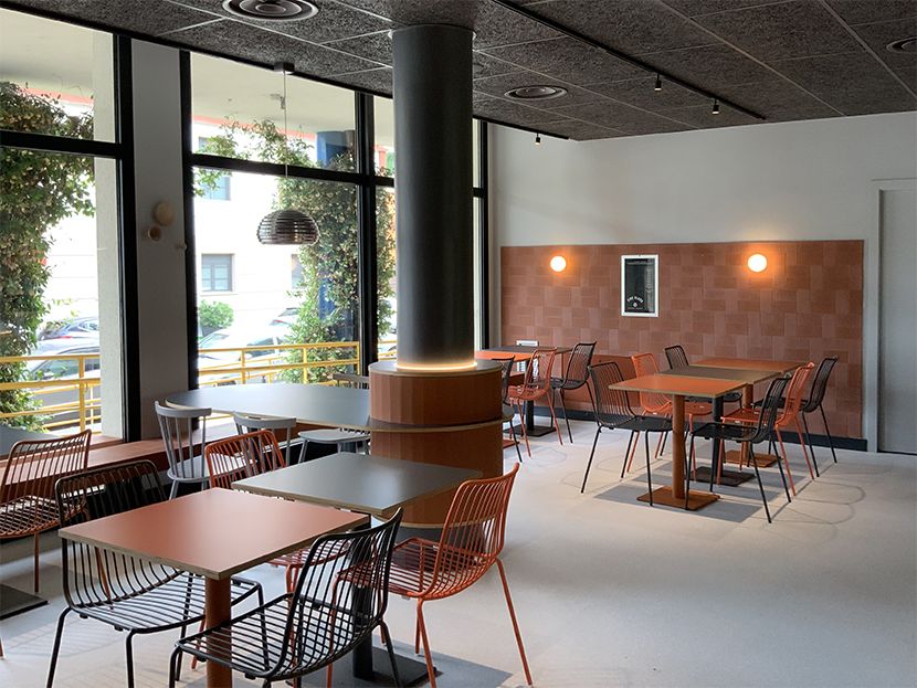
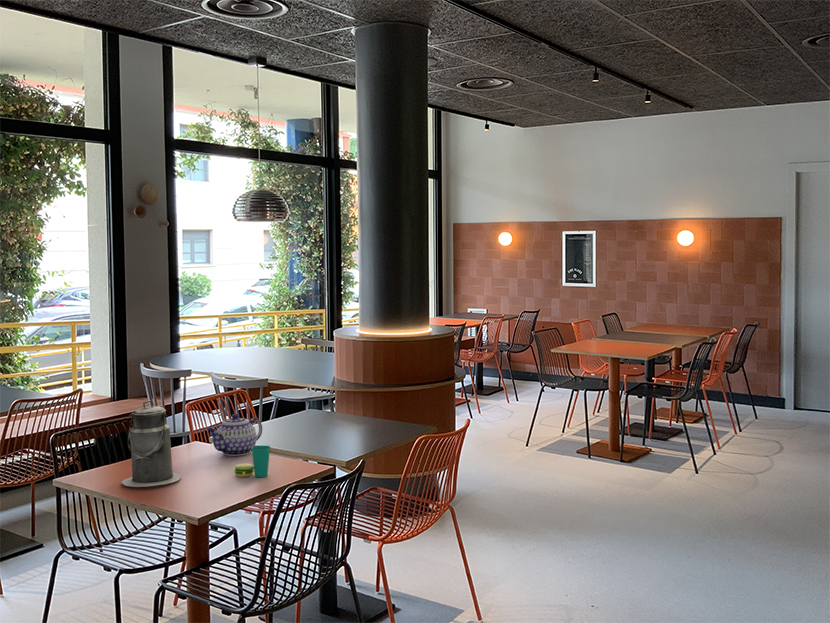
+ canister [120,399,182,488]
+ teapot [207,413,263,457]
+ cup [233,444,271,478]
